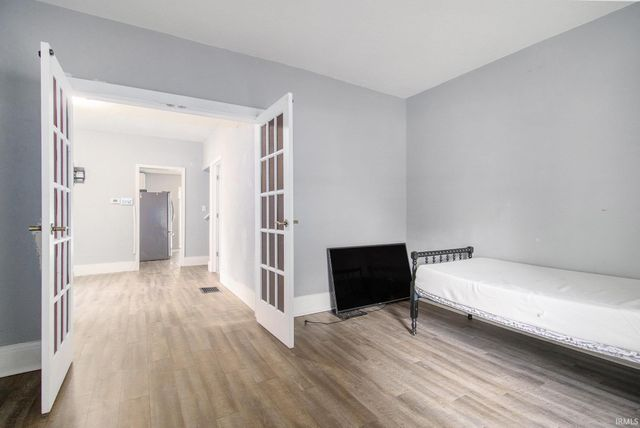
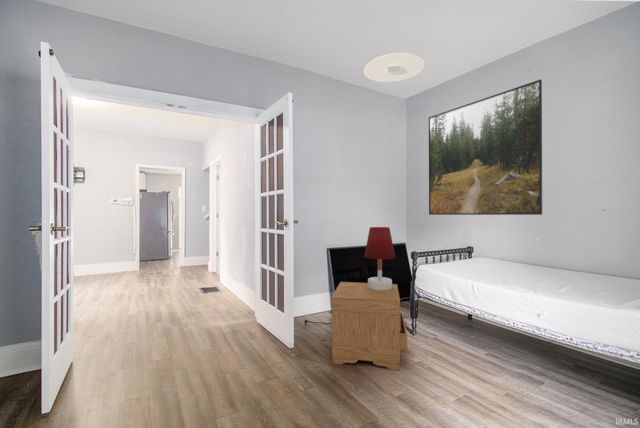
+ ceiling light [363,52,426,83]
+ table lamp [363,226,396,291]
+ nightstand [330,281,408,371]
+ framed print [428,78,543,216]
